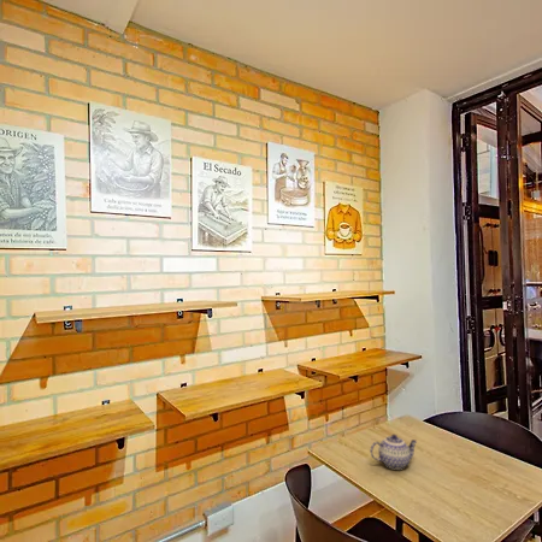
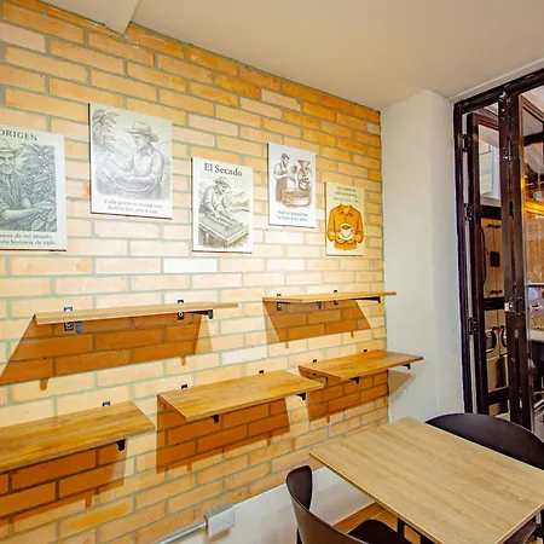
- teapot [369,434,418,471]
